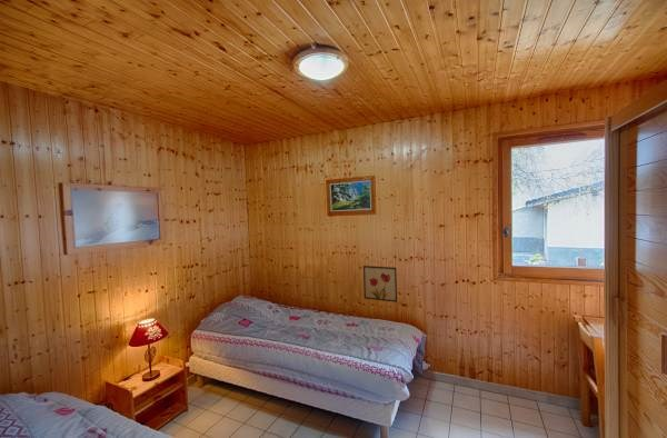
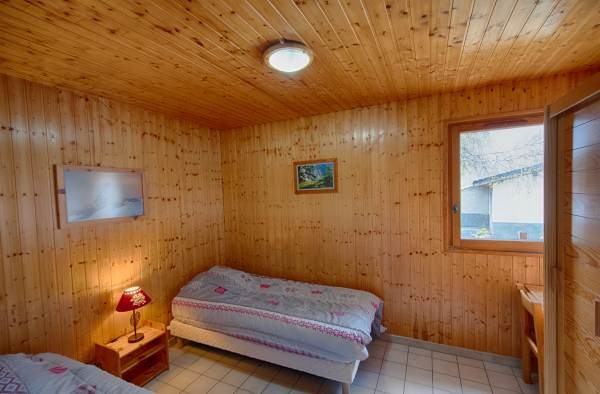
- wall art [362,265,398,303]
